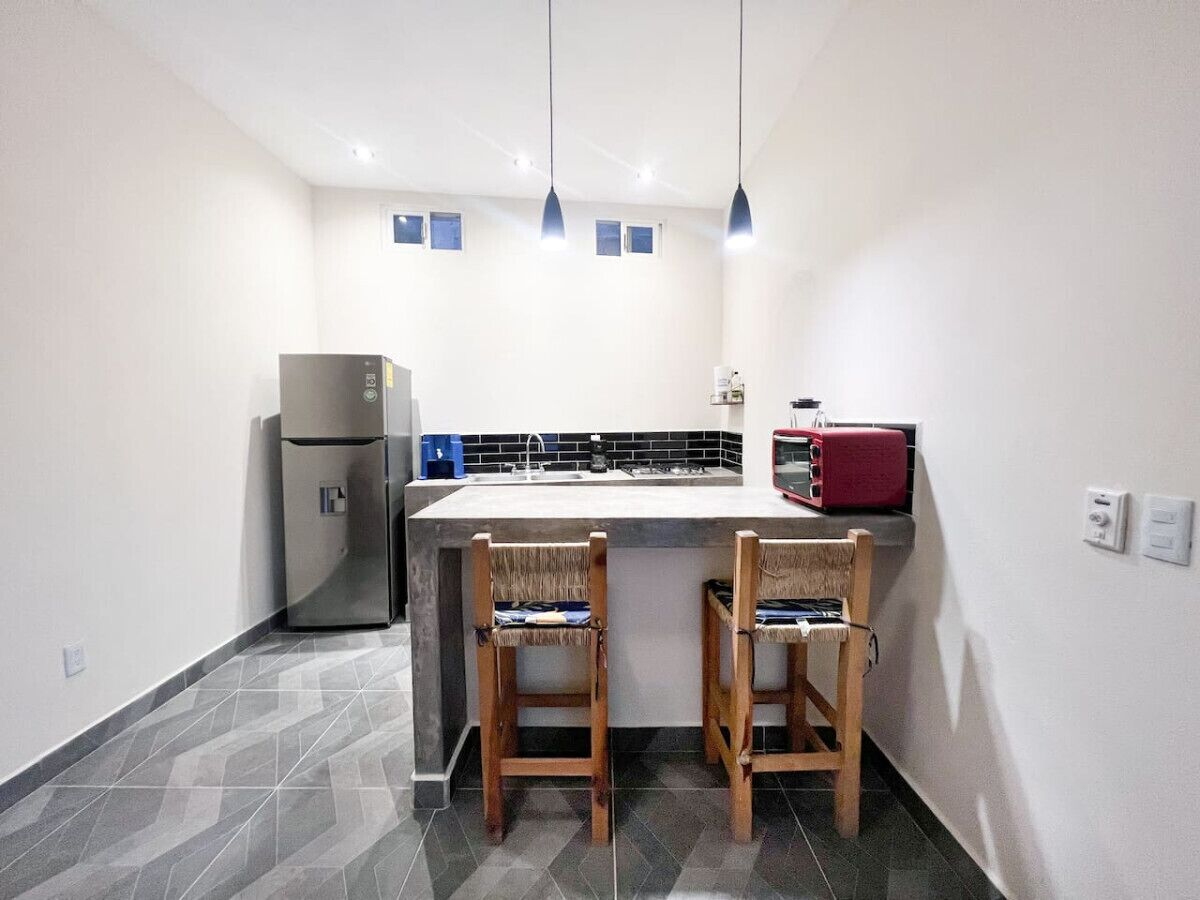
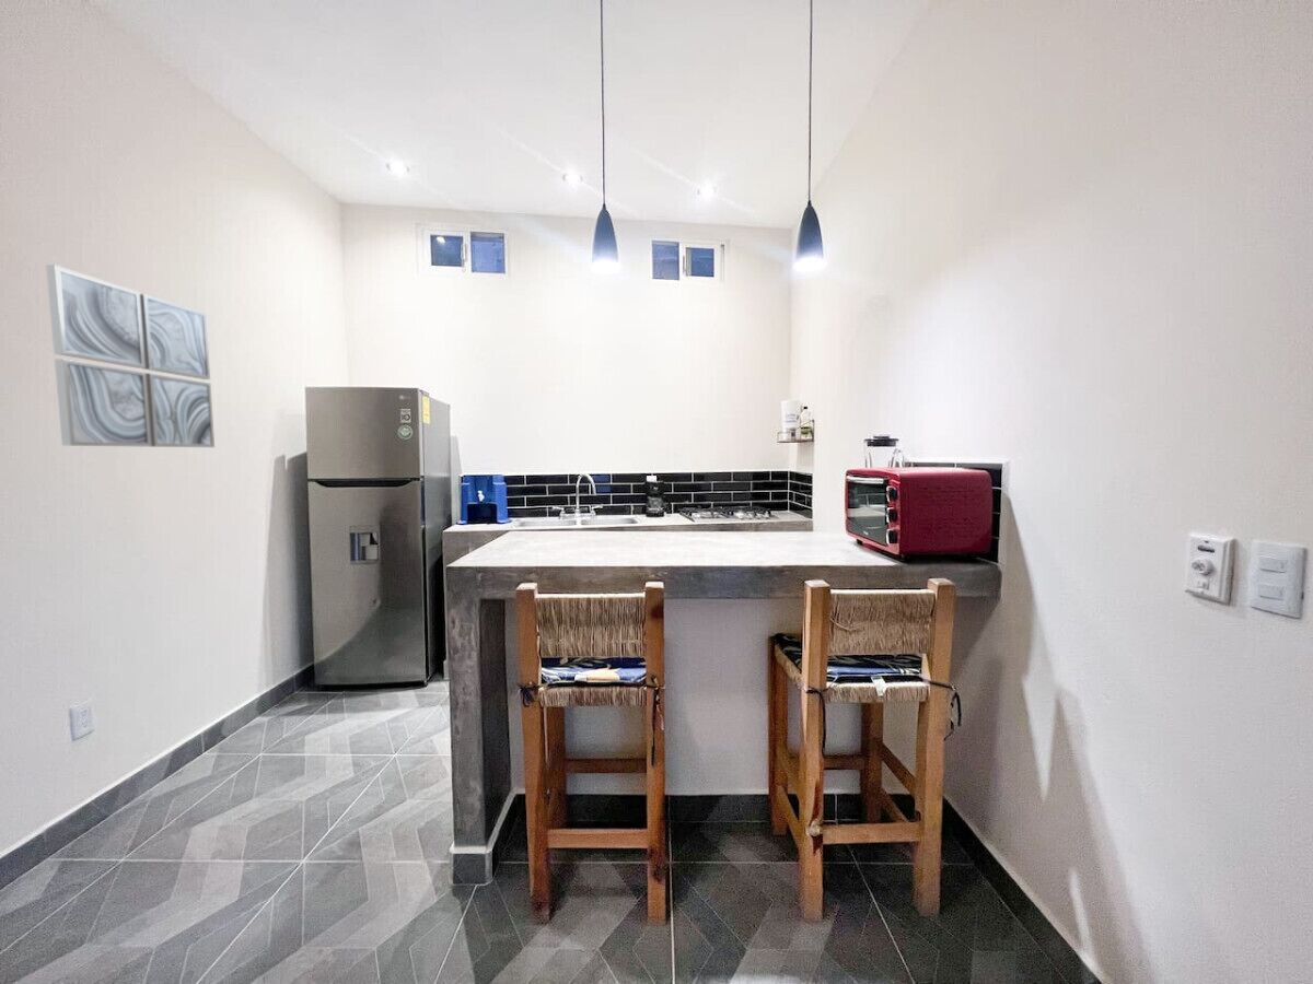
+ wall art [45,263,216,448]
